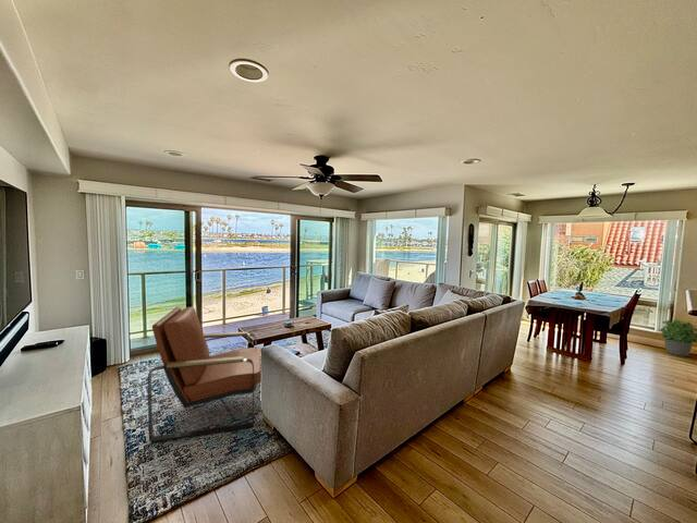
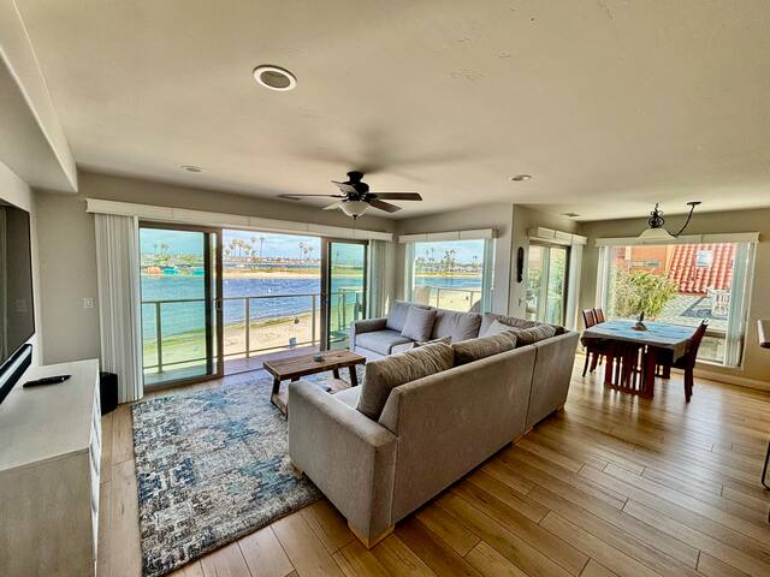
- potted plant [659,319,697,357]
- armchair [147,306,262,442]
